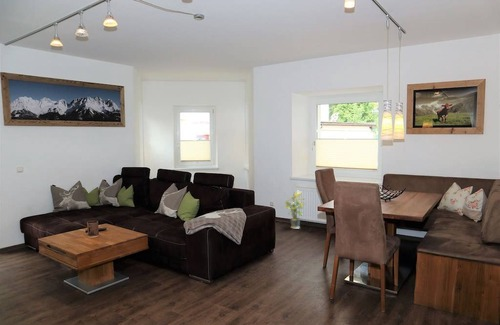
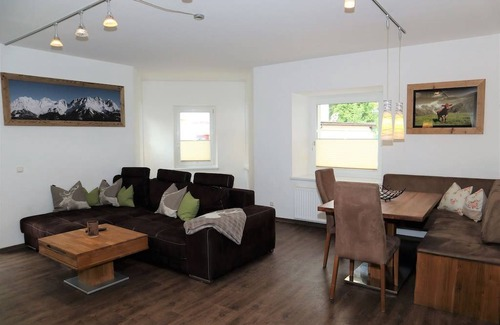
- potted plant [283,190,306,230]
